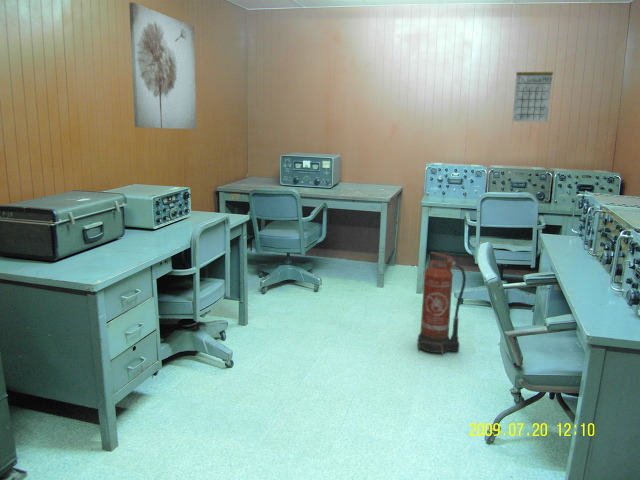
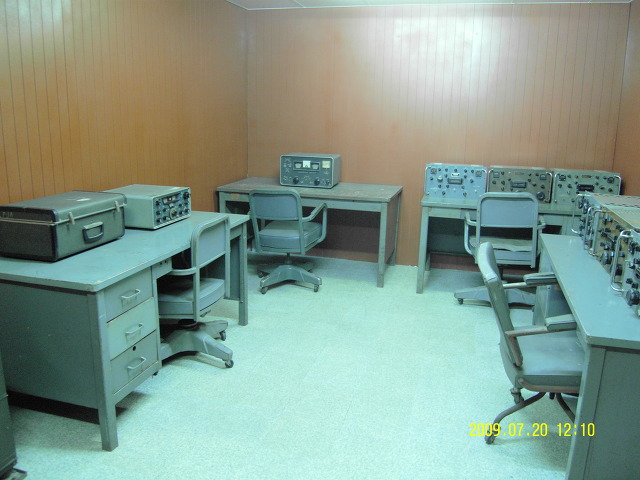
- calendar [511,60,554,123]
- wall art [128,1,197,130]
- fire extinguisher [417,251,467,355]
